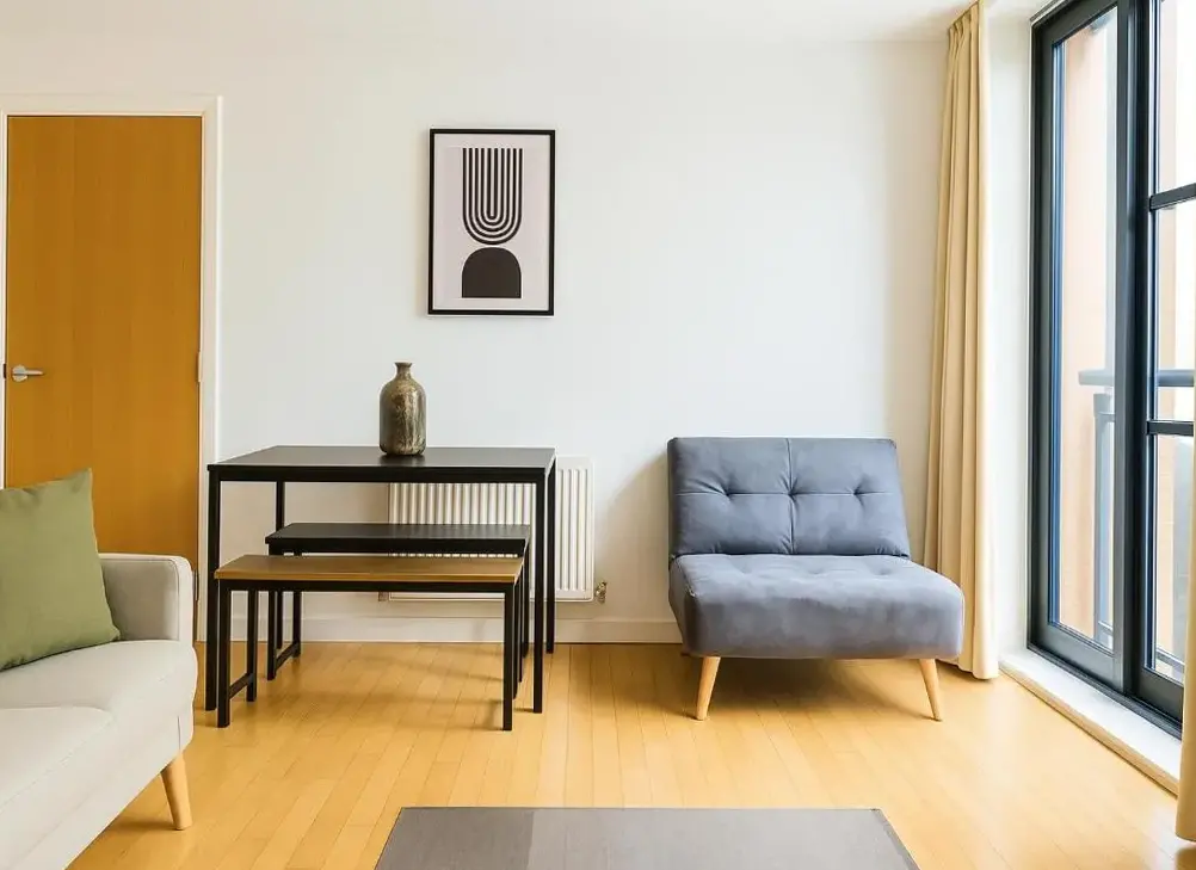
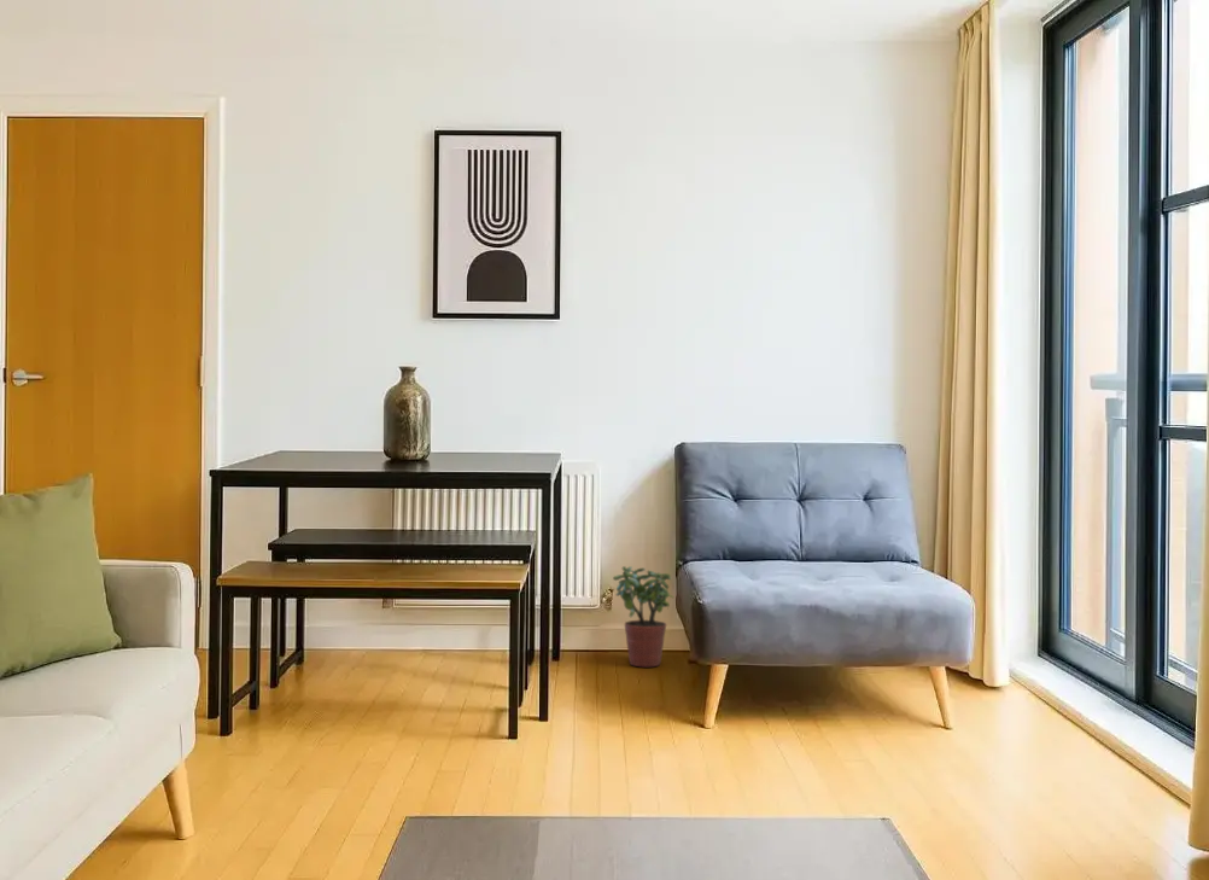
+ potted plant [612,565,674,668]
